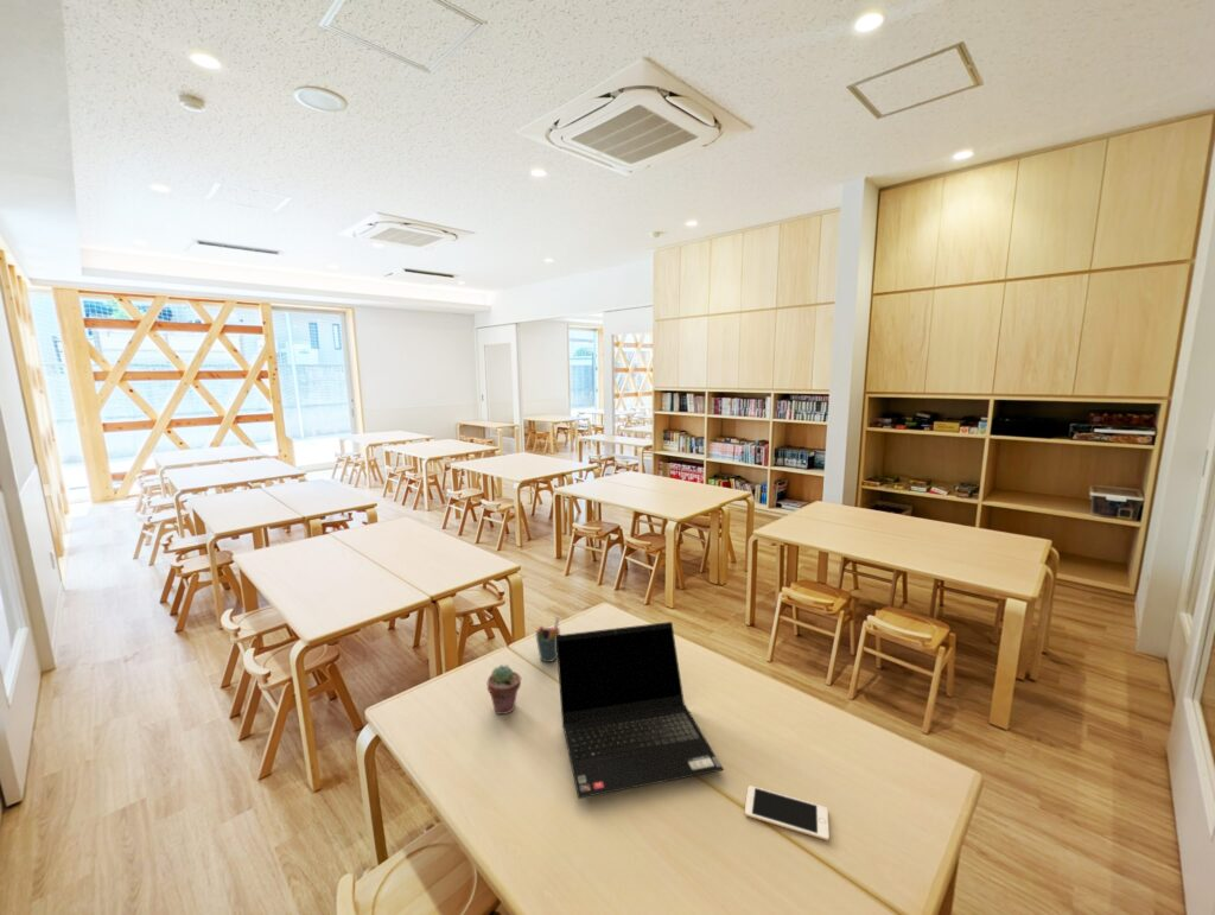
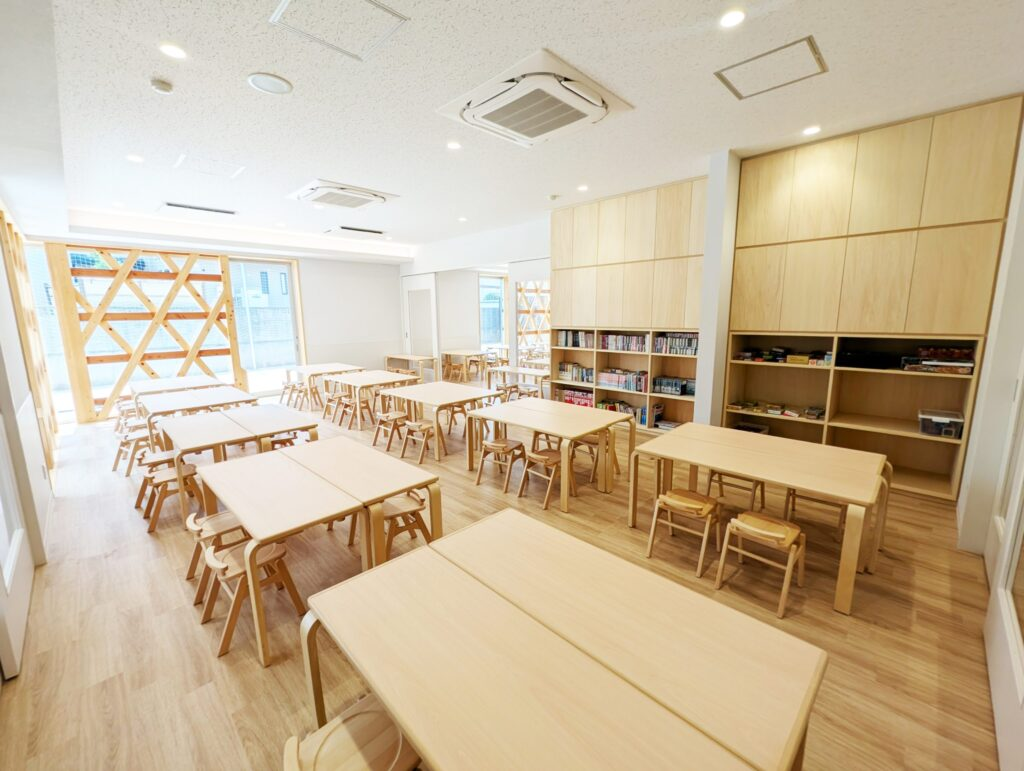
- laptop computer [556,621,725,800]
- cell phone [744,784,831,841]
- pen holder [534,615,561,663]
- potted succulent [486,663,522,716]
